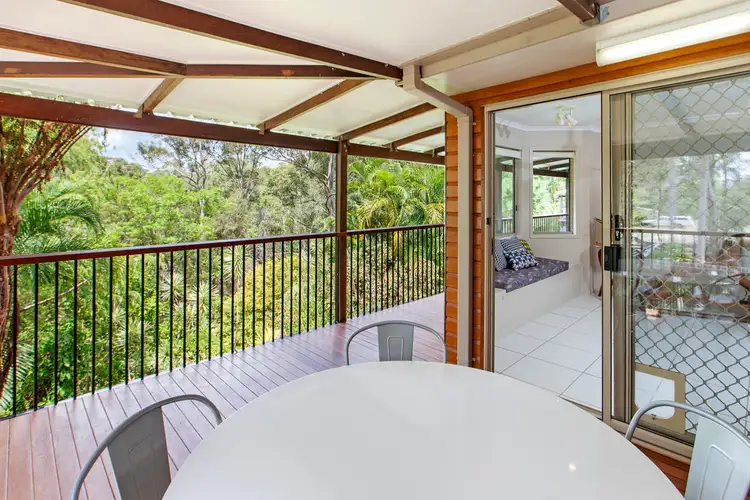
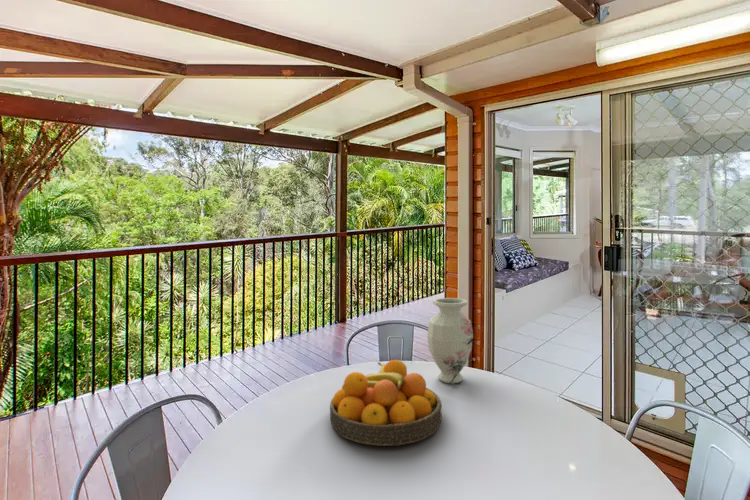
+ fruit bowl [329,359,443,447]
+ vase [426,297,474,384]
